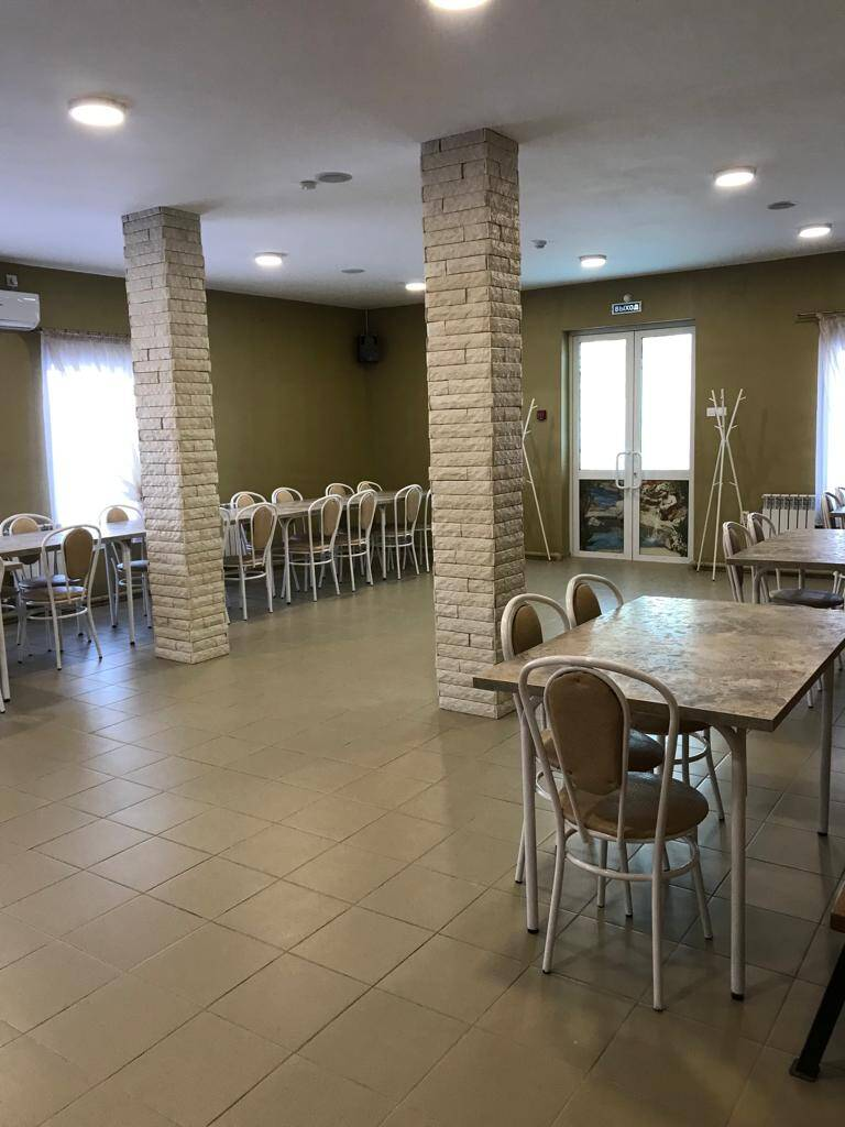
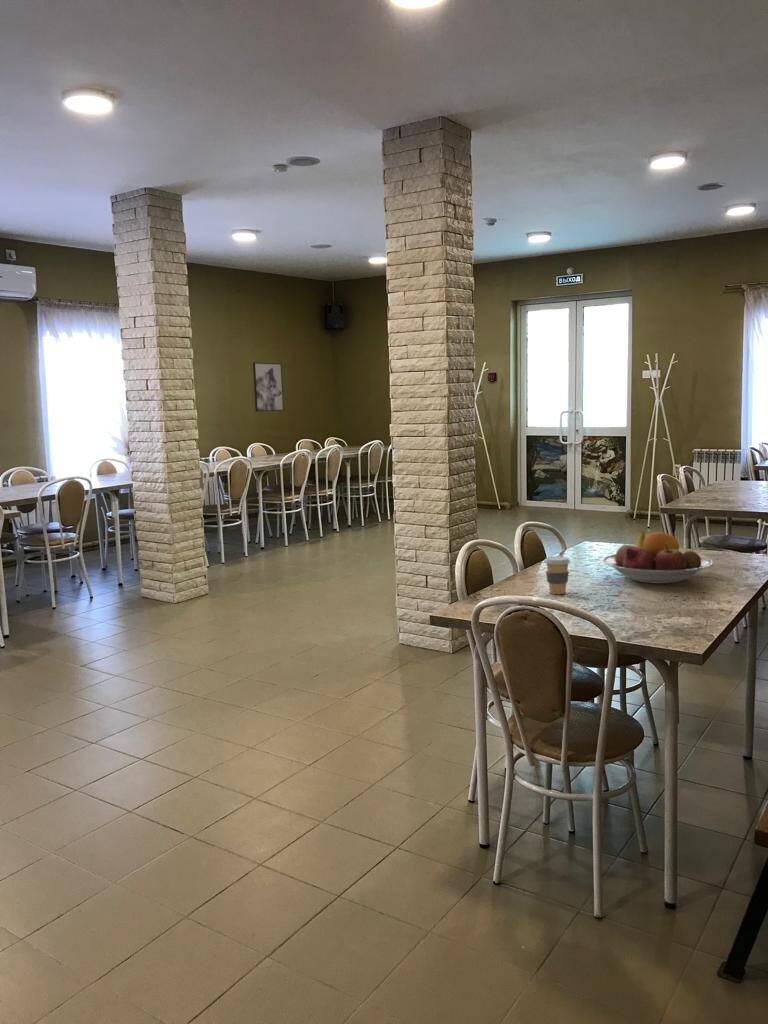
+ fruit bowl [602,530,714,585]
+ wall art [252,362,285,413]
+ coffee cup [543,555,572,595]
